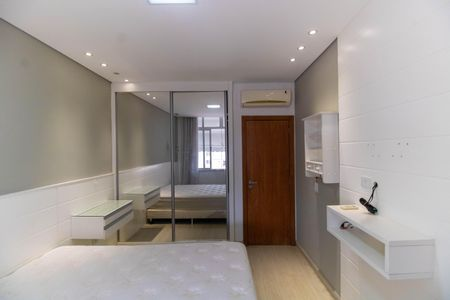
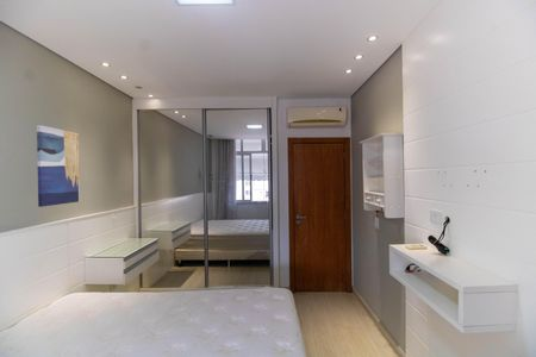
+ wall art [36,124,81,208]
